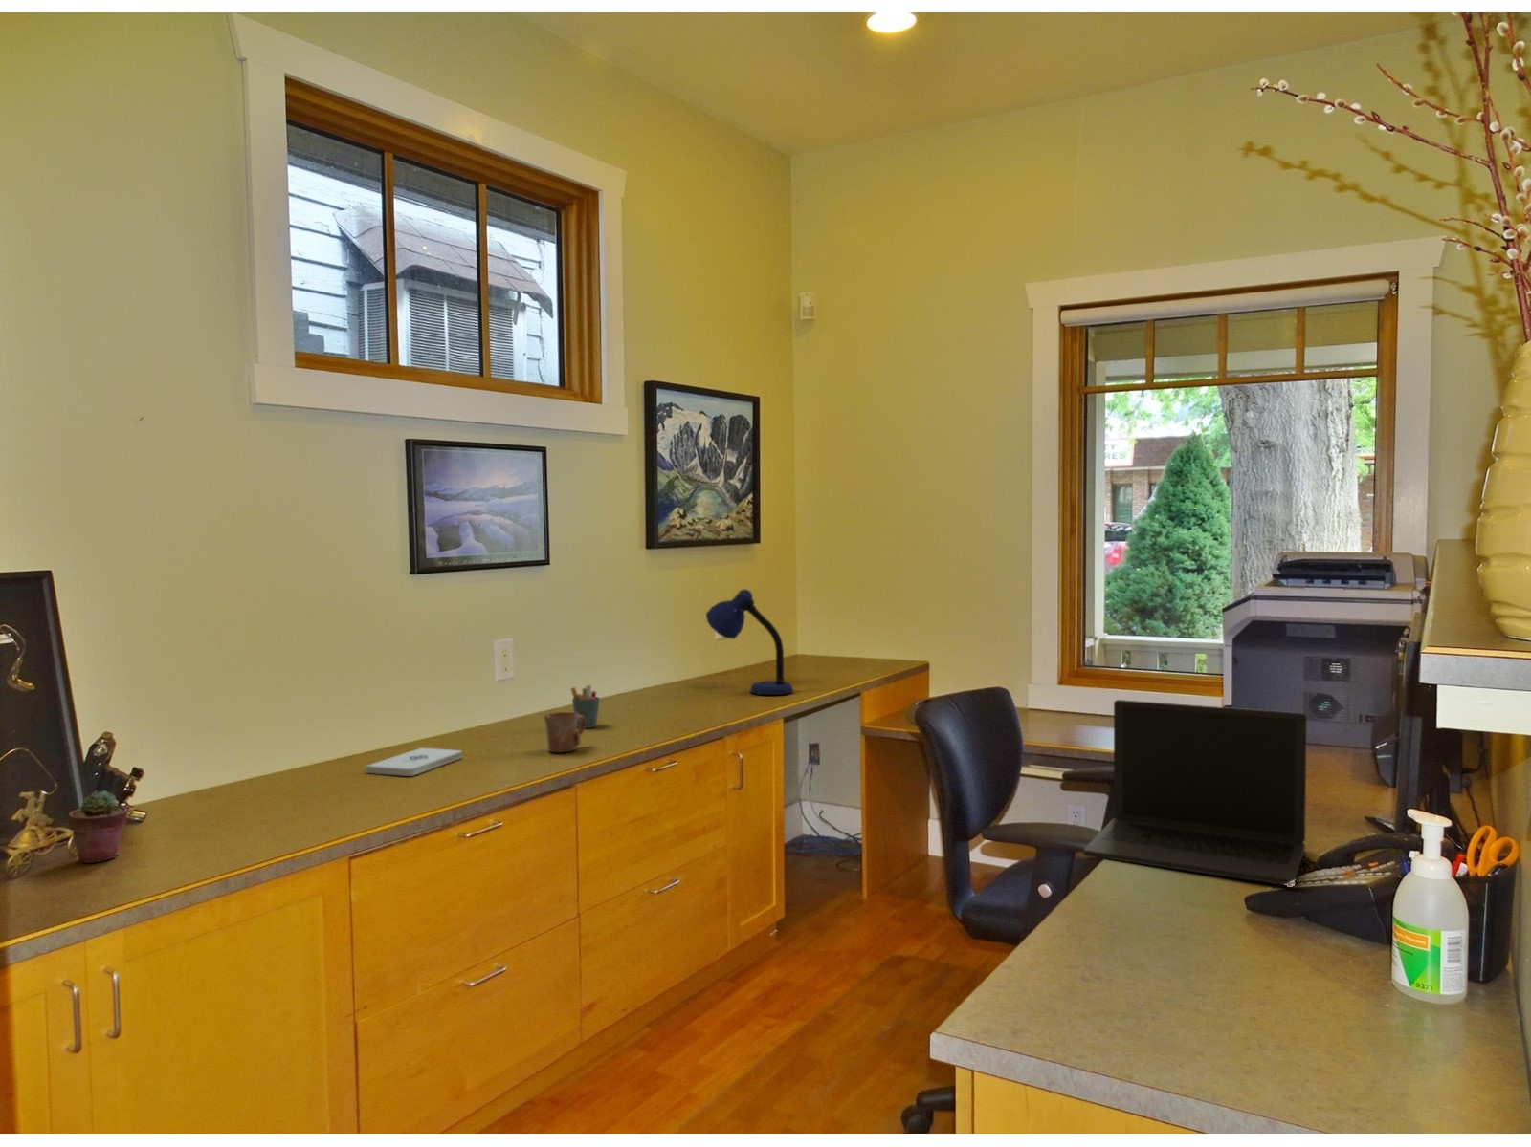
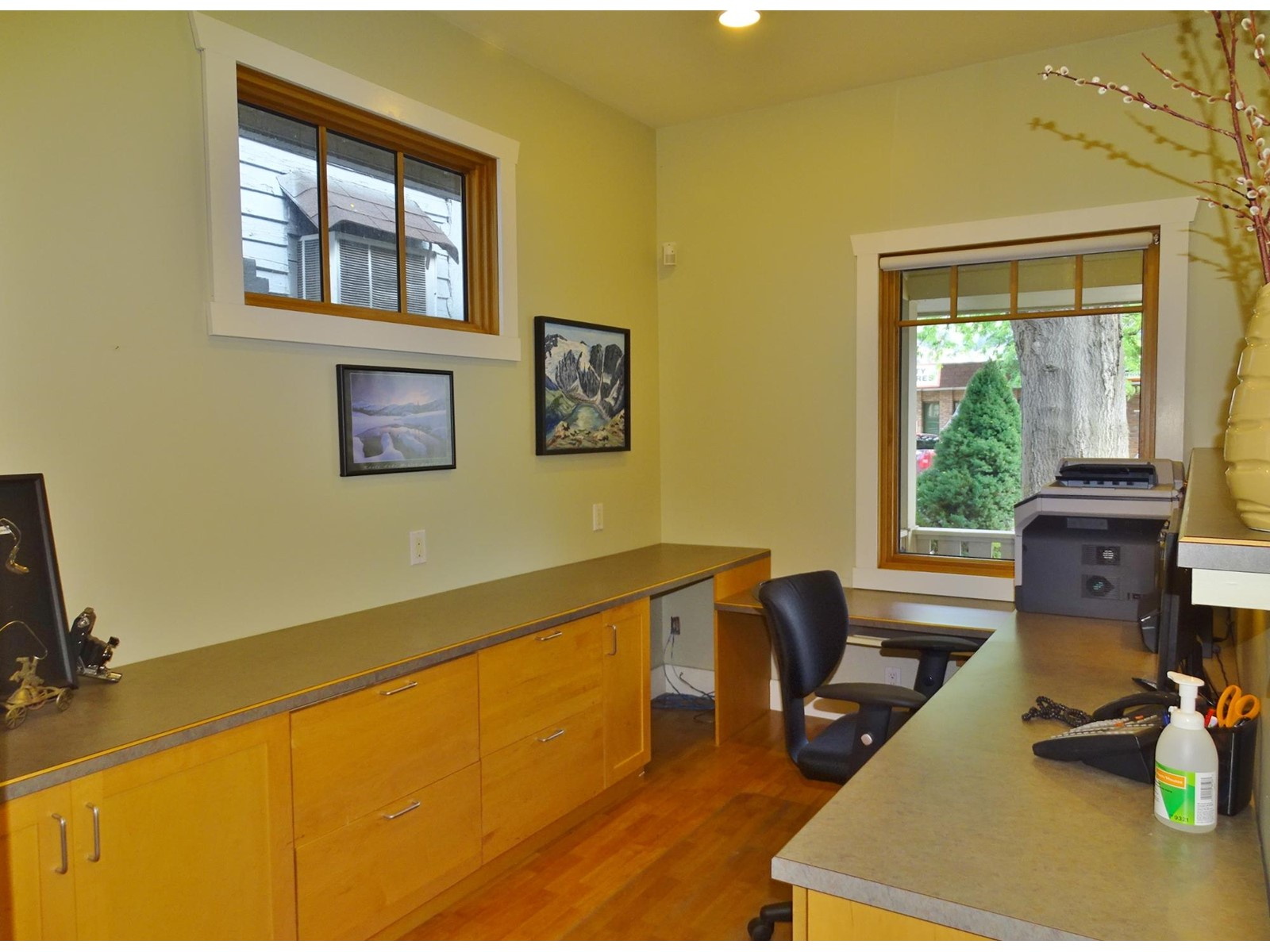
- laptop [1083,699,1308,886]
- notepad [364,747,463,777]
- potted succulent [68,789,129,864]
- pen holder [569,684,600,729]
- desk lamp [705,588,794,696]
- mug [542,711,586,753]
